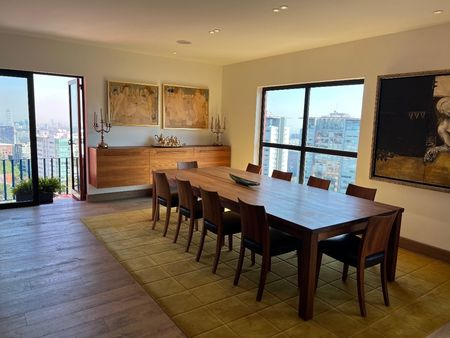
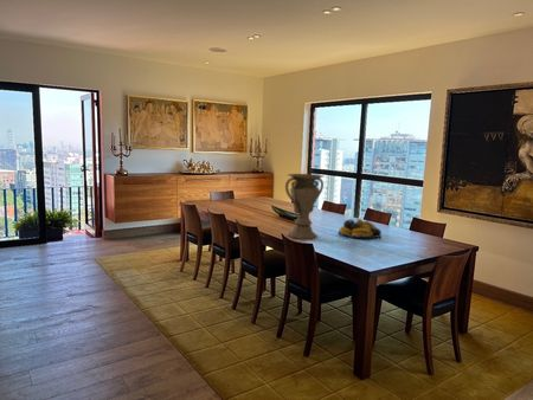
+ fruit bowl [338,218,383,239]
+ vase [284,173,325,240]
